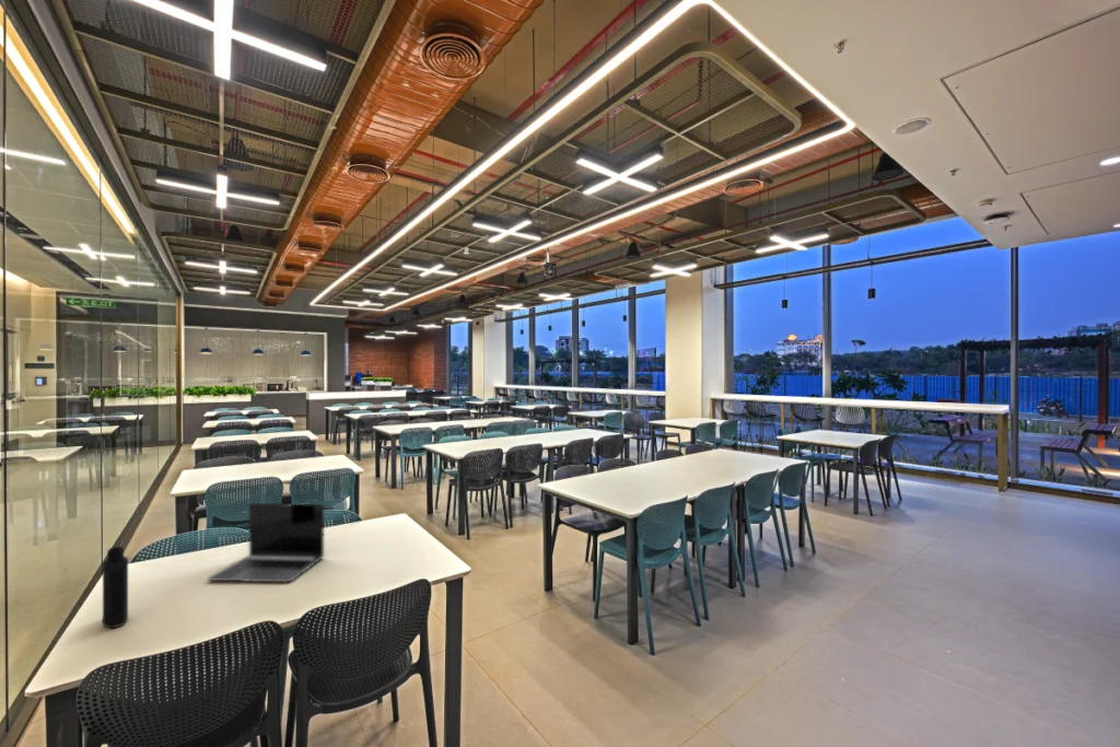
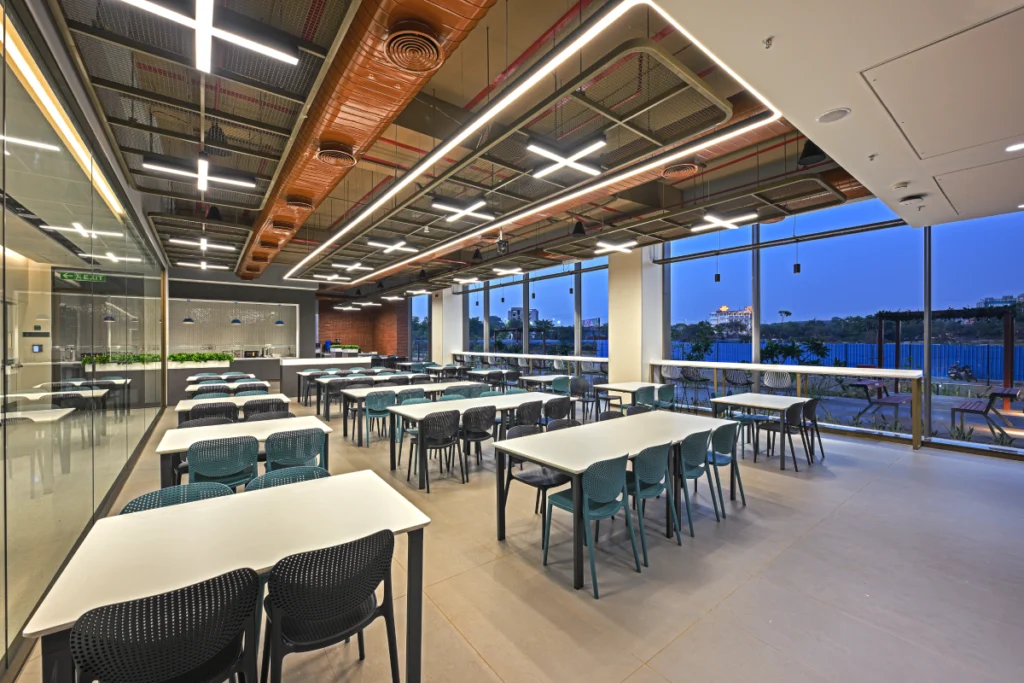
- bottle [102,546,129,629]
- laptop [206,502,325,583]
